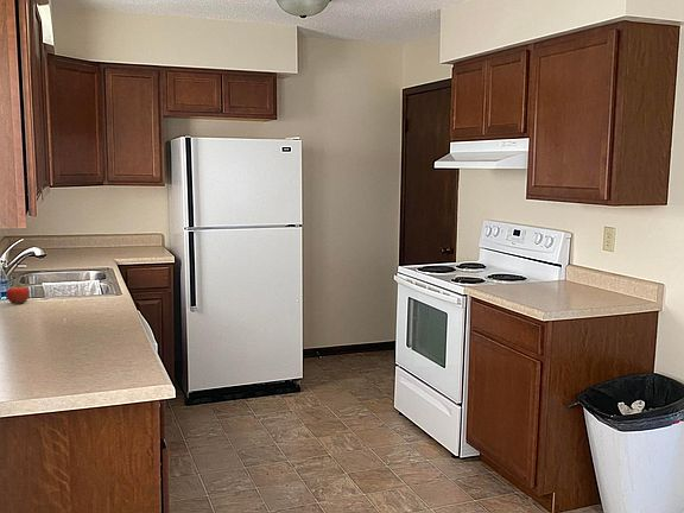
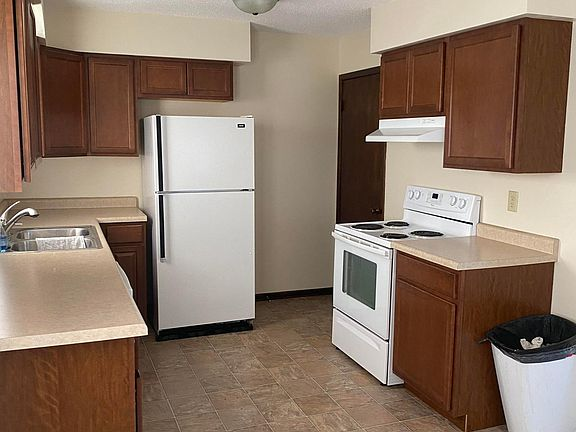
- fruit [6,284,30,305]
